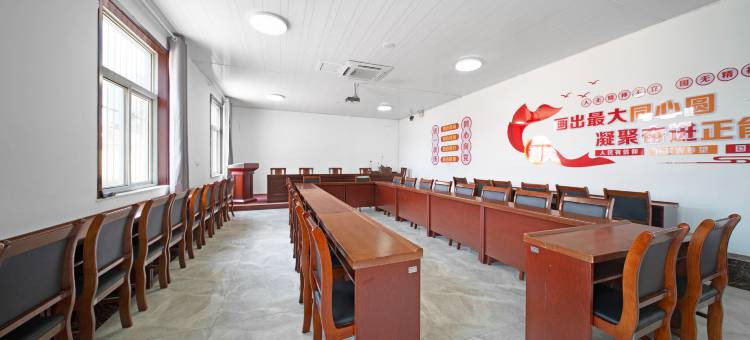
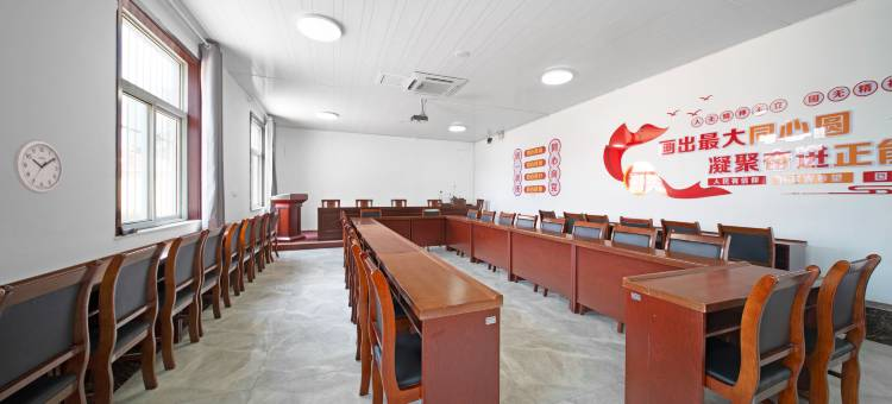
+ wall clock [12,138,64,195]
